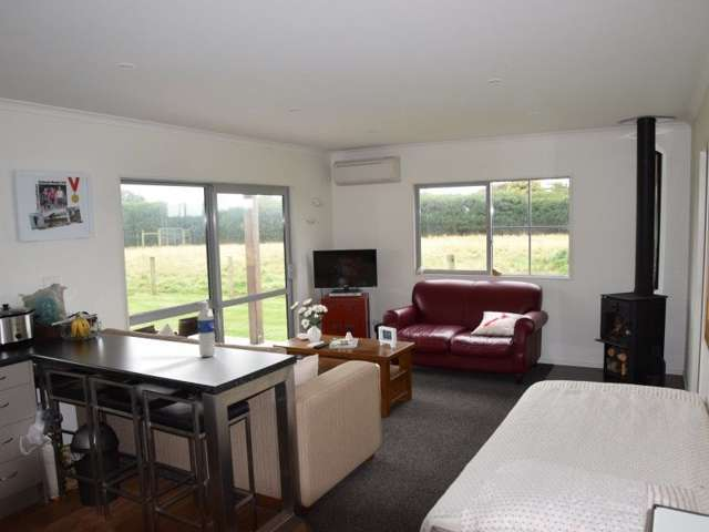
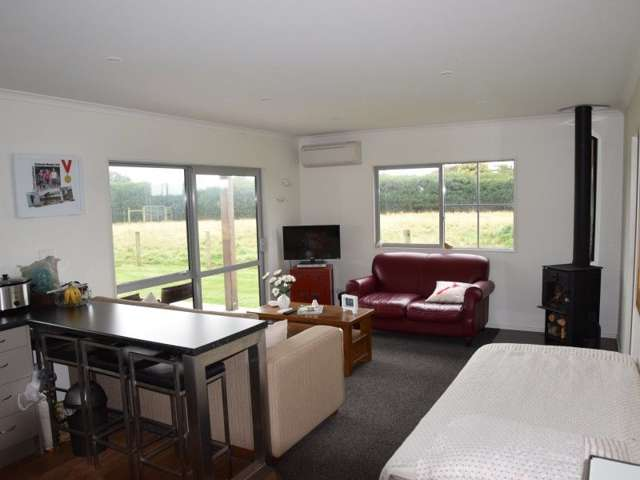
- water bottle [196,301,216,358]
